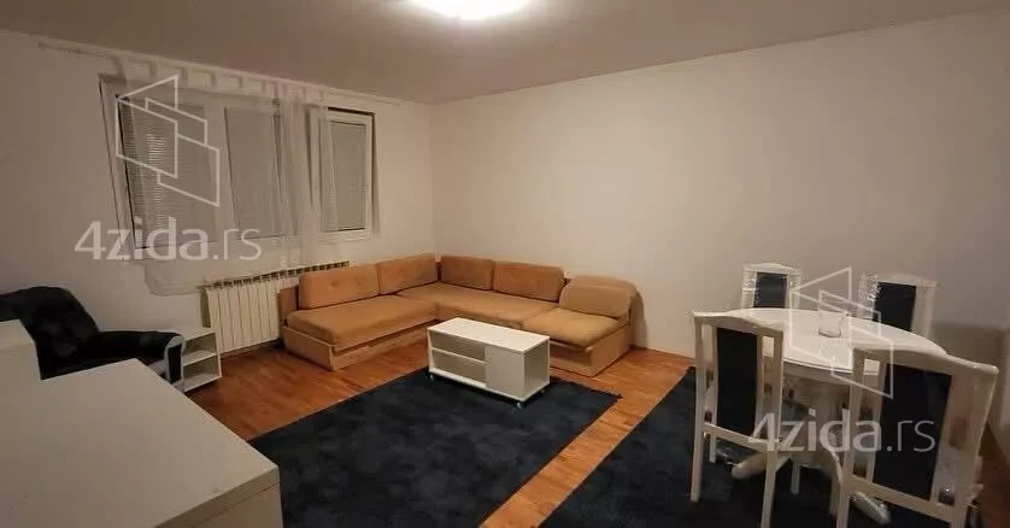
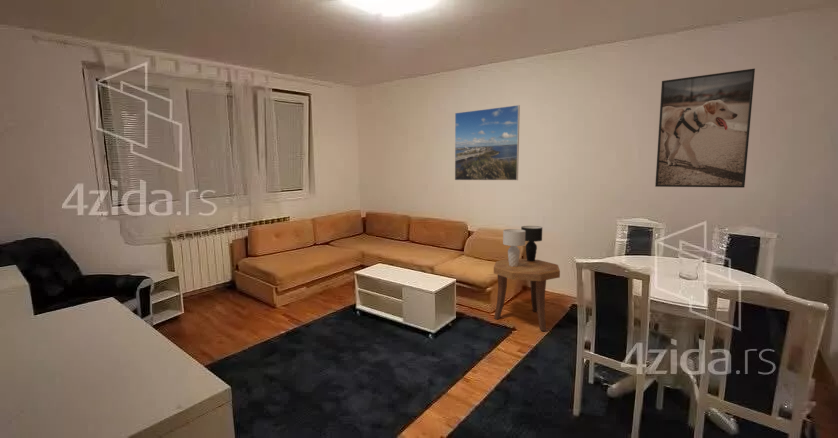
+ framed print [654,67,756,189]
+ table lamp [502,225,543,267]
+ side table [493,258,561,332]
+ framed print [454,104,521,181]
